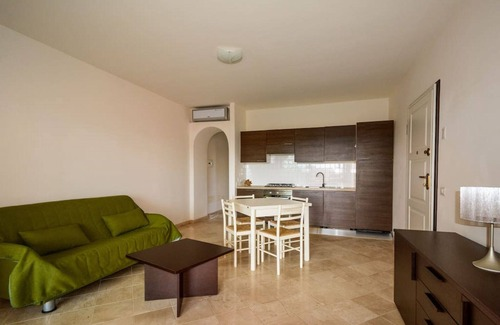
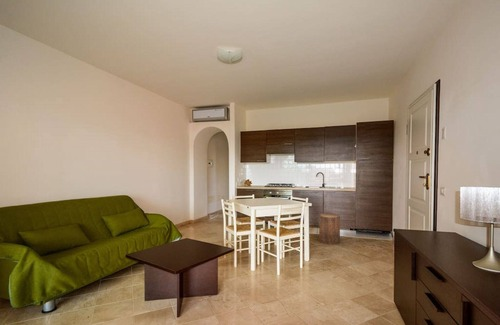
+ stool [318,212,341,245]
